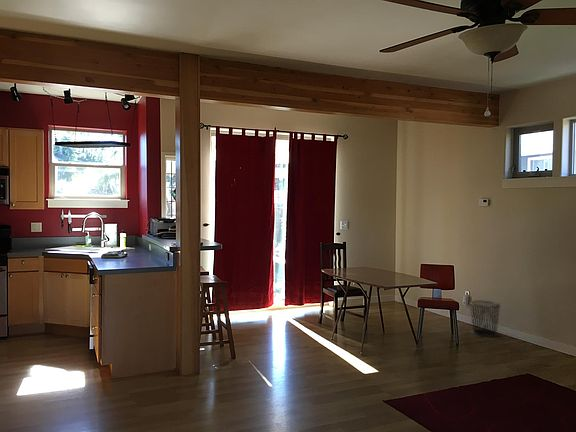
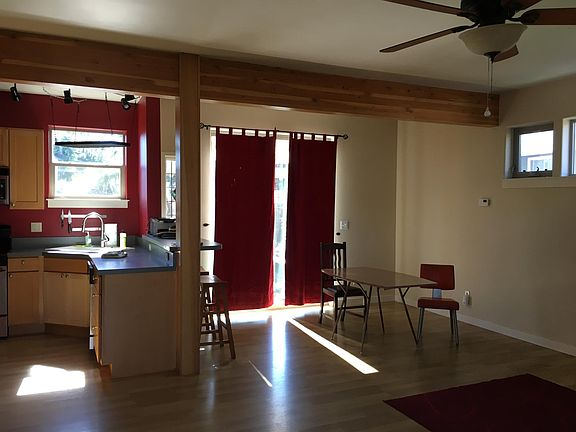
- waste bin [469,300,502,338]
